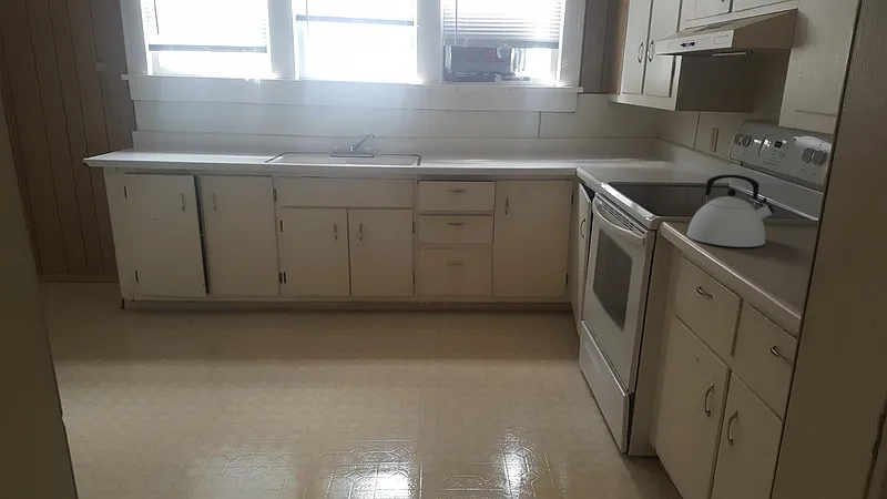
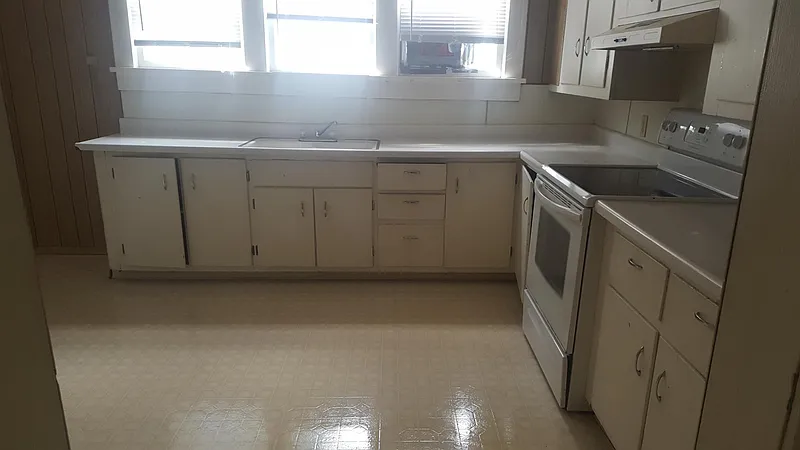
- kettle [686,174,775,248]
